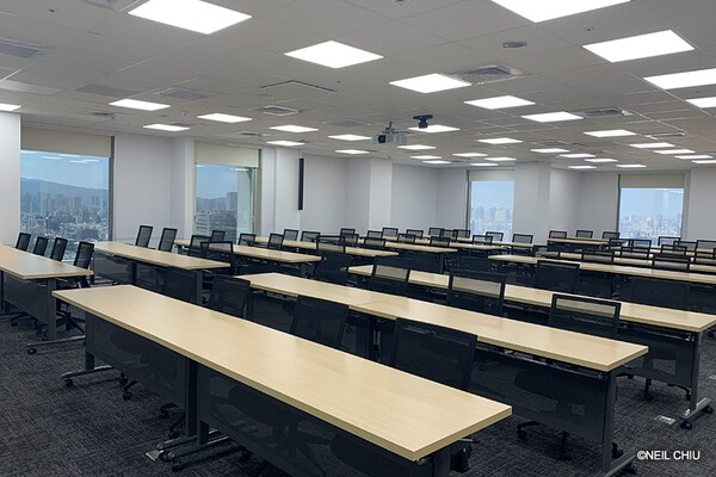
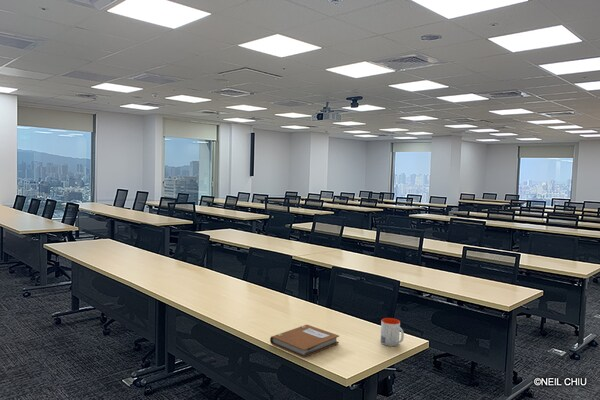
+ notebook [269,324,340,359]
+ mug [379,317,405,347]
